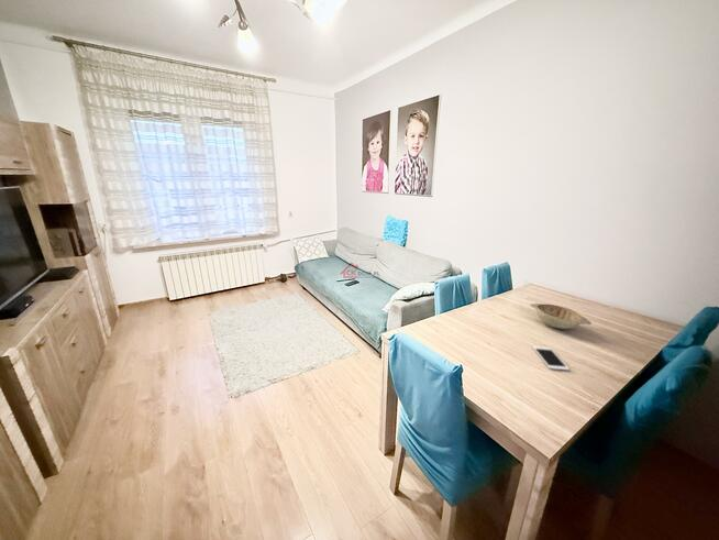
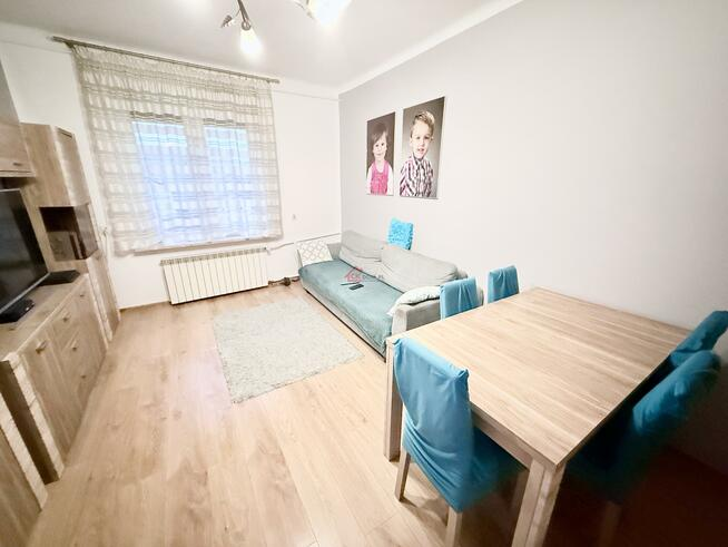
- decorative bowl [529,302,593,330]
- cell phone [531,345,571,372]
